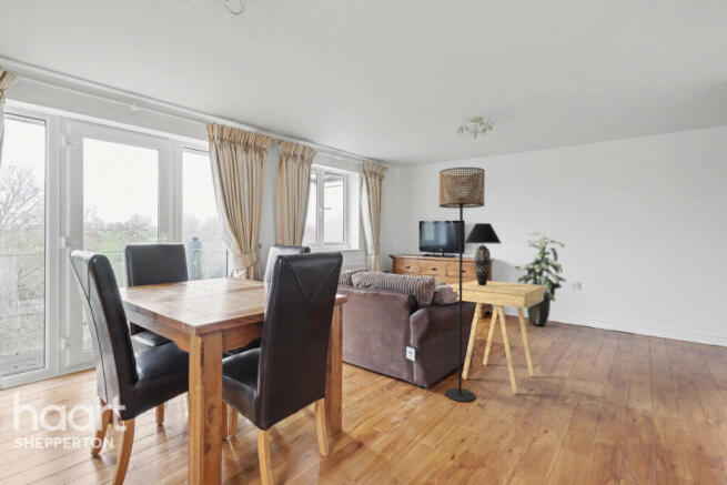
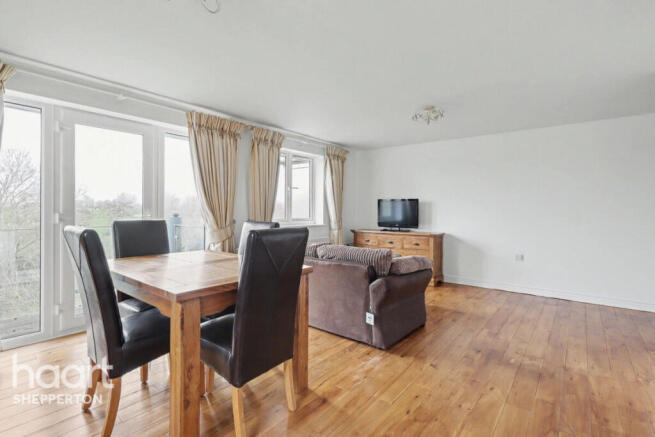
- indoor plant [513,232,567,326]
- table lamp [464,222,503,285]
- floor lamp [438,166,486,403]
- side table [450,280,546,394]
